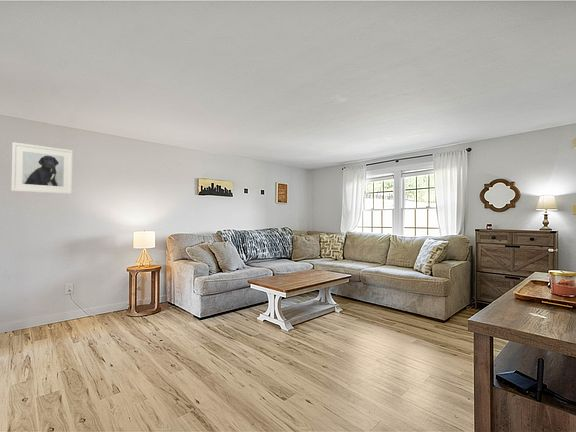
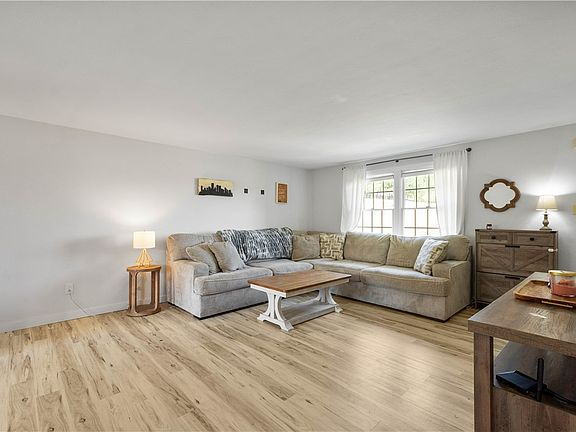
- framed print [11,141,74,195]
